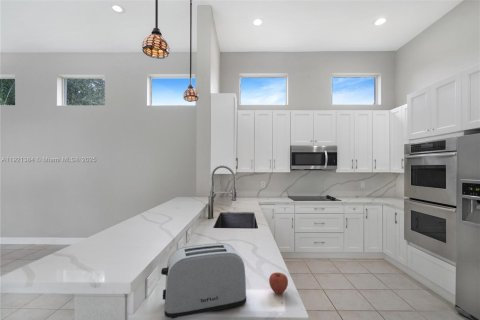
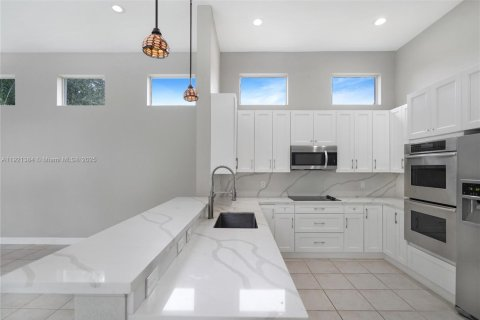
- toaster [160,242,247,320]
- apple [268,271,289,294]
